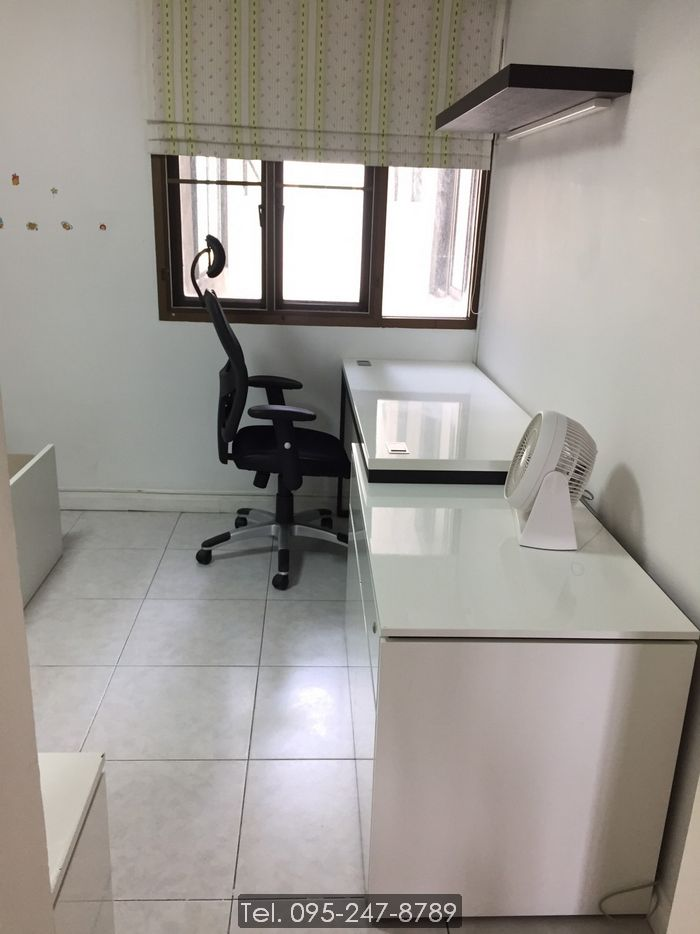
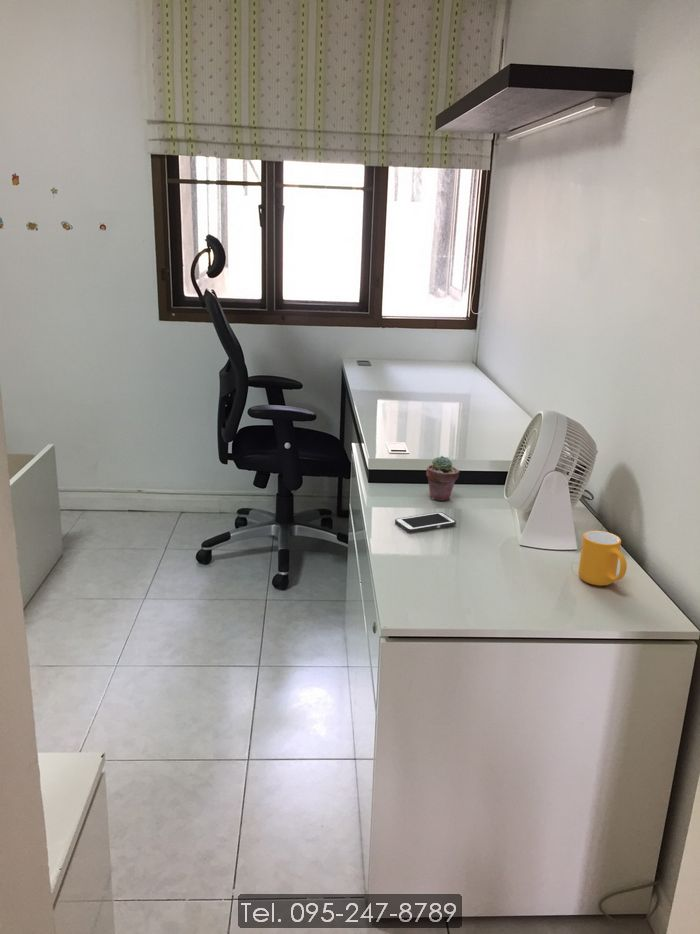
+ potted succulent [425,455,460,502]
+ mug [578,530,628,587]
+ cell phone [394,511,457,533]
